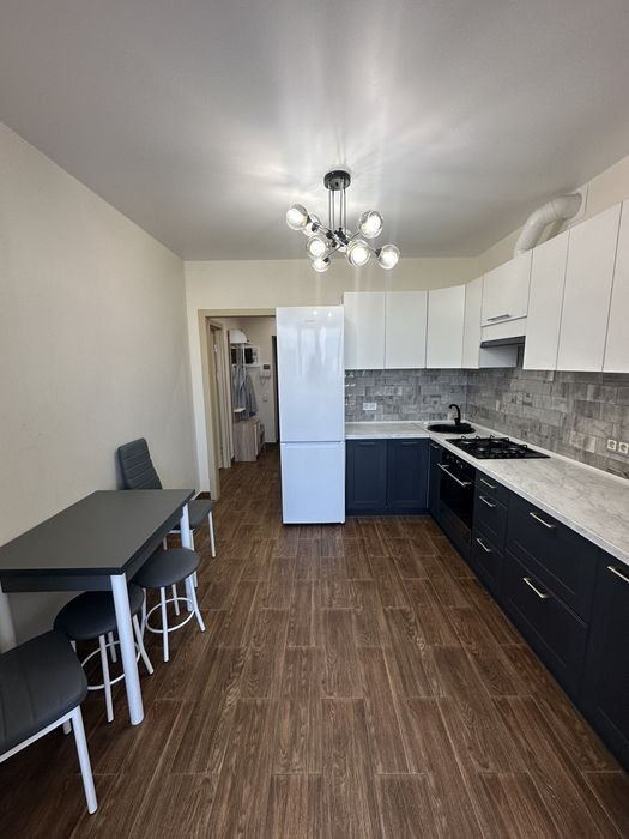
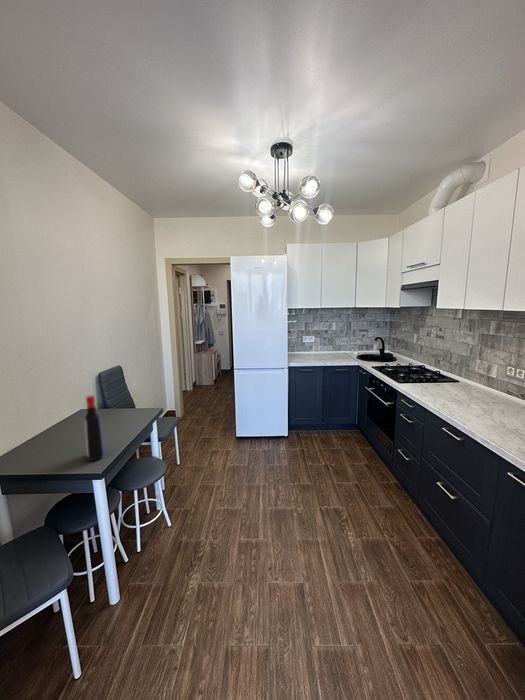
+ liquor bottle [84,394,104,462]
